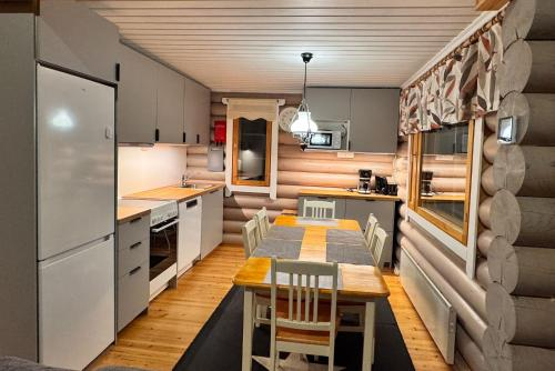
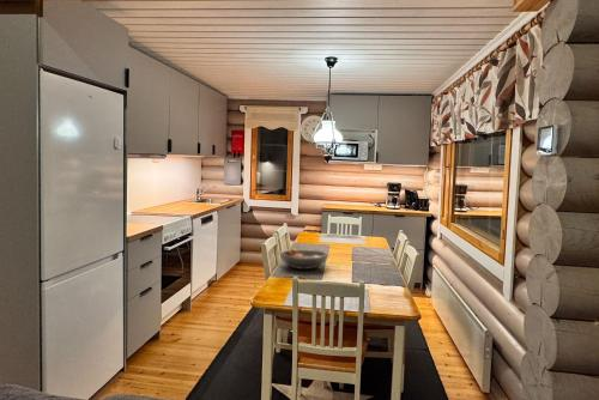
+ fruit bowl [278,248,329,271]
